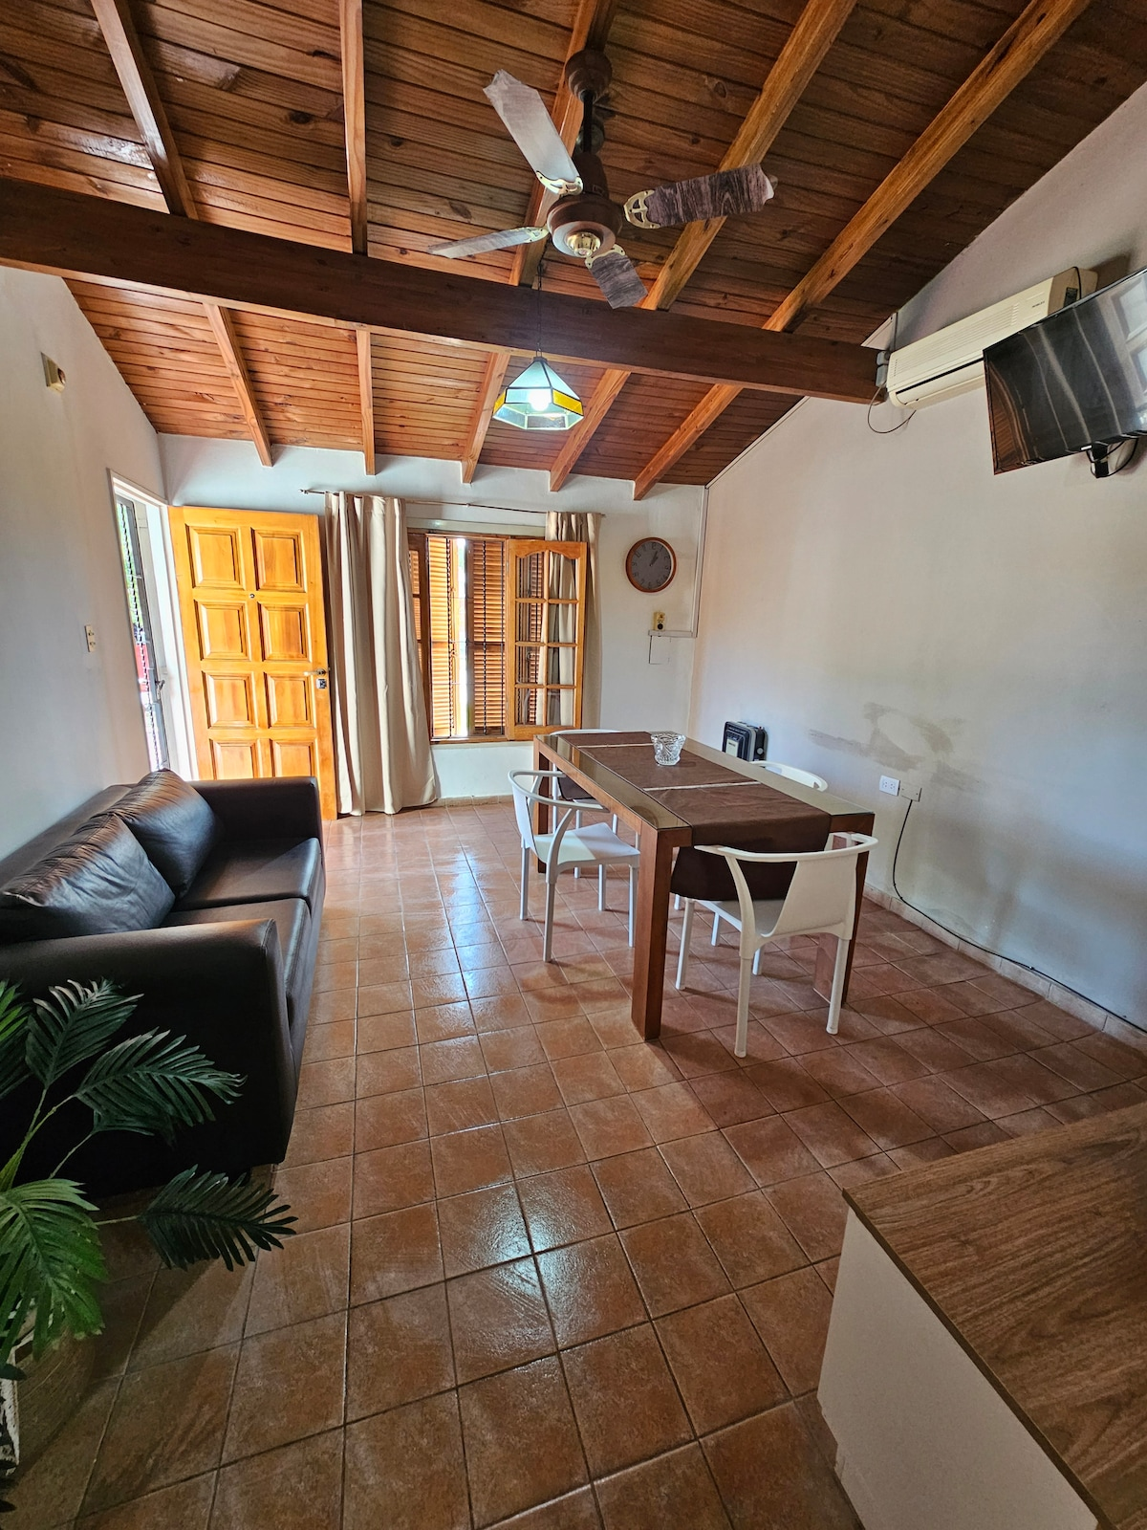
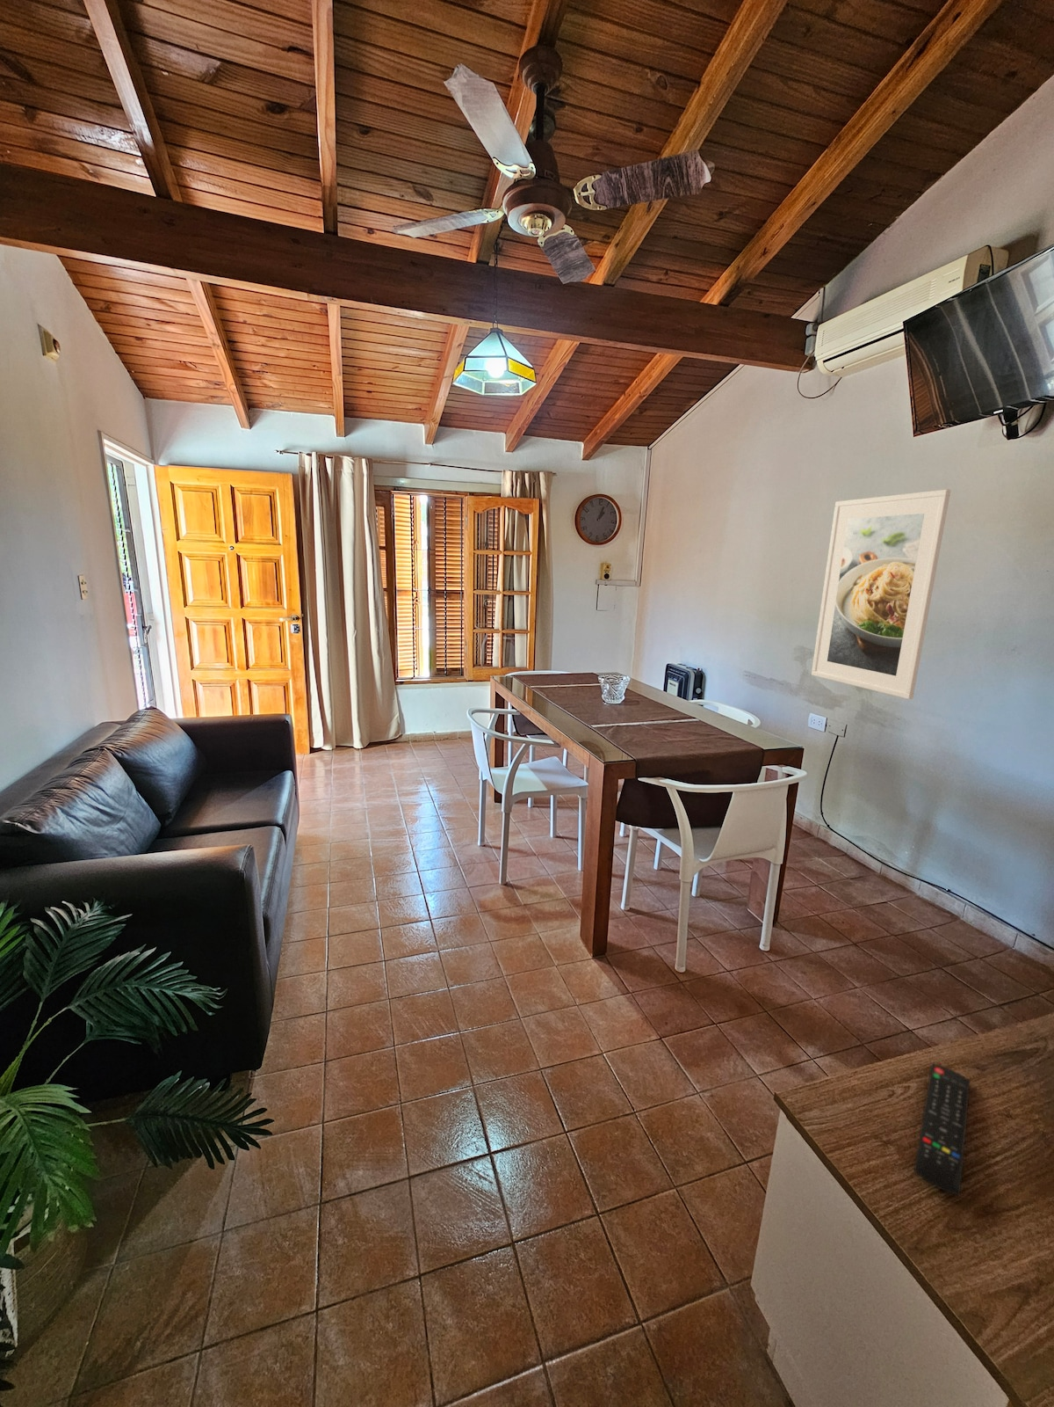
+ remote control [913,1062,971,1195]
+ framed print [810,489,951,700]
